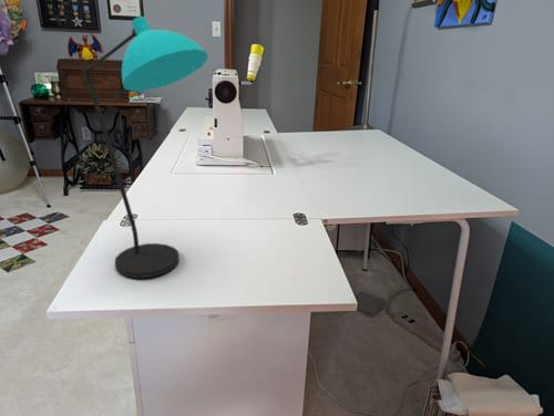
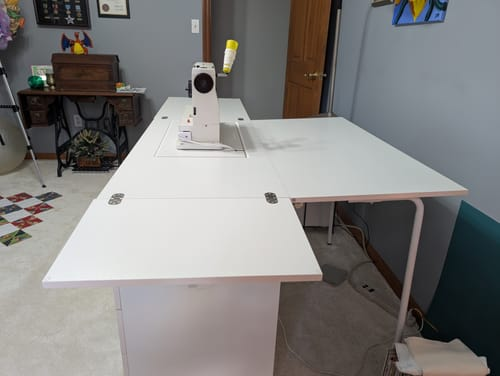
- desk lamp [81,15,209,279]
